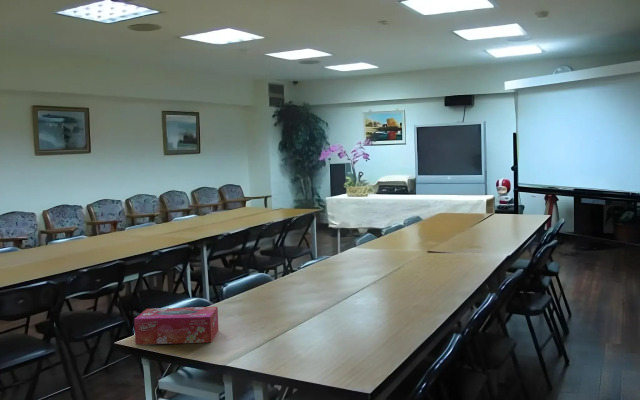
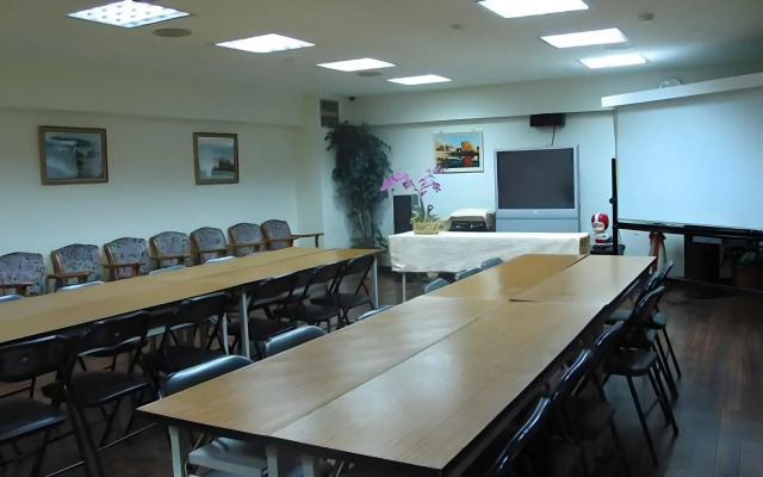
- tissue box [133,306,220,346]
